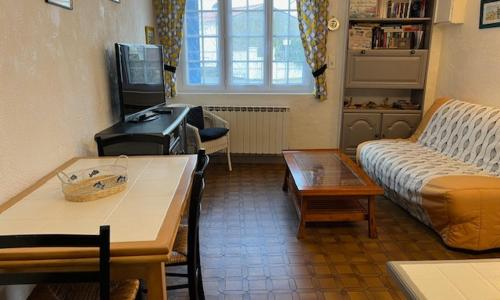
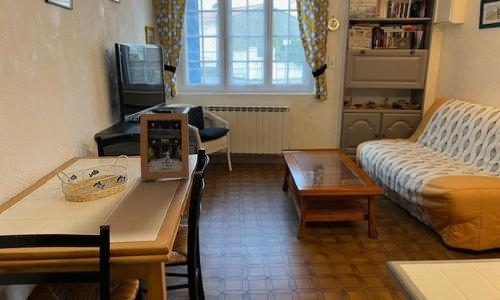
+ picture frame [139,112,190,180]
